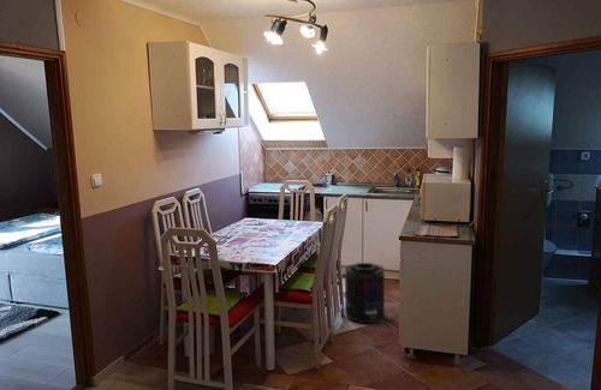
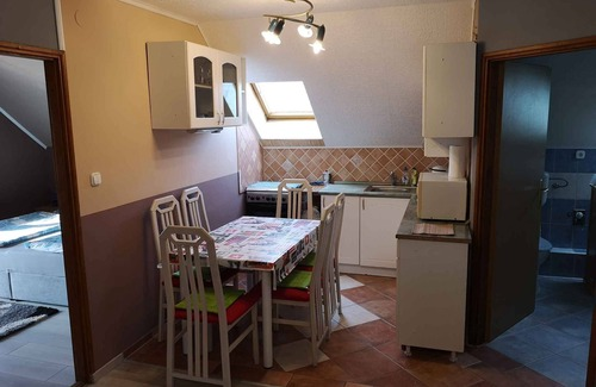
- supplement container [344,262,386,324]
